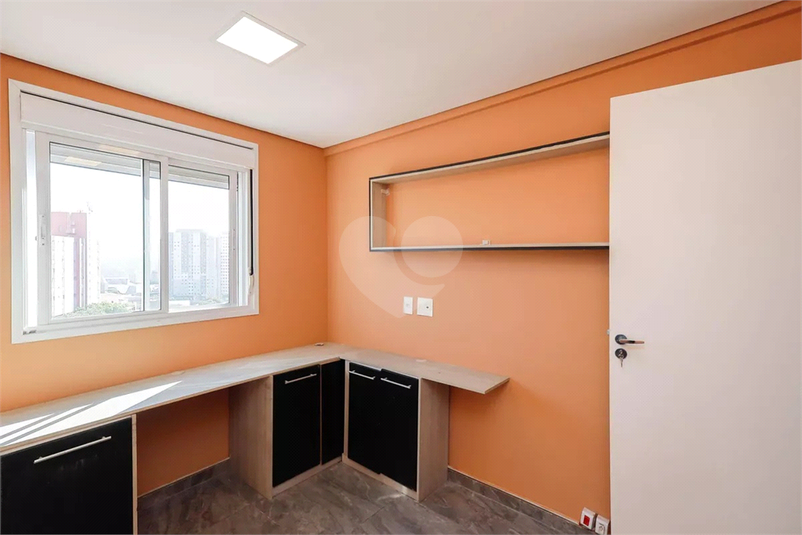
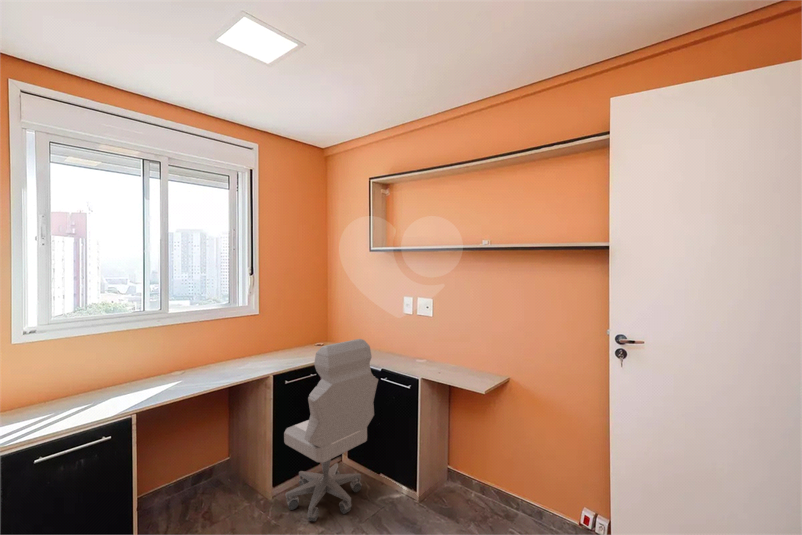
+ office chair [283,338,379,522]
